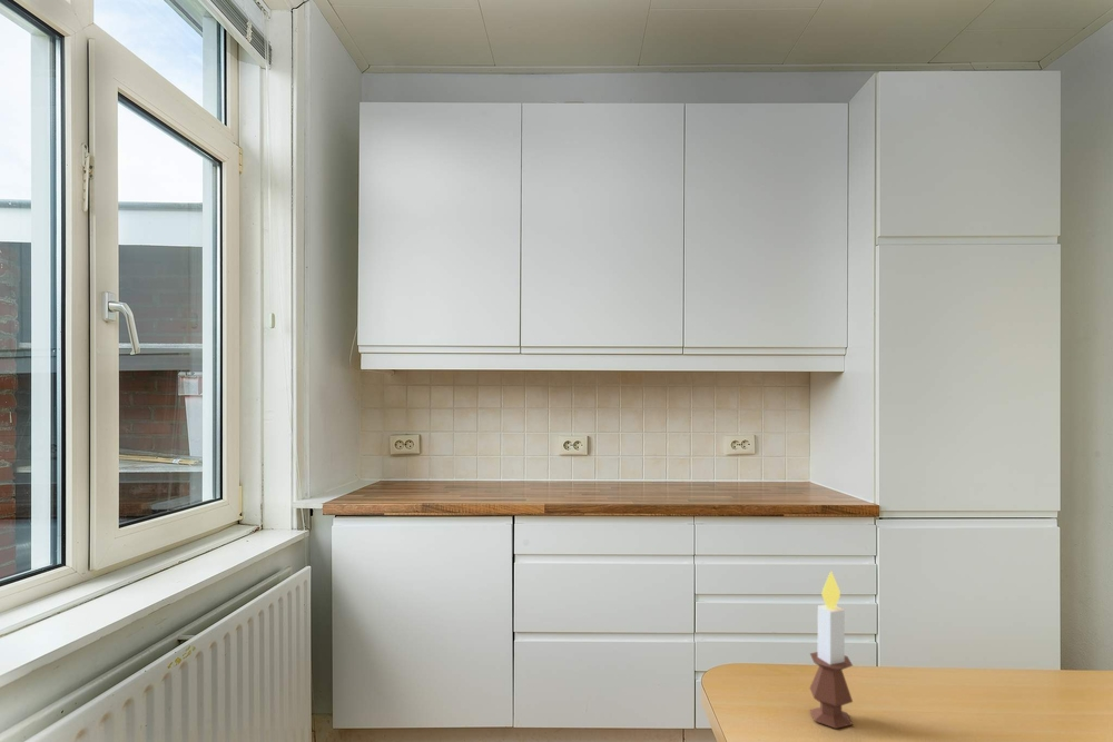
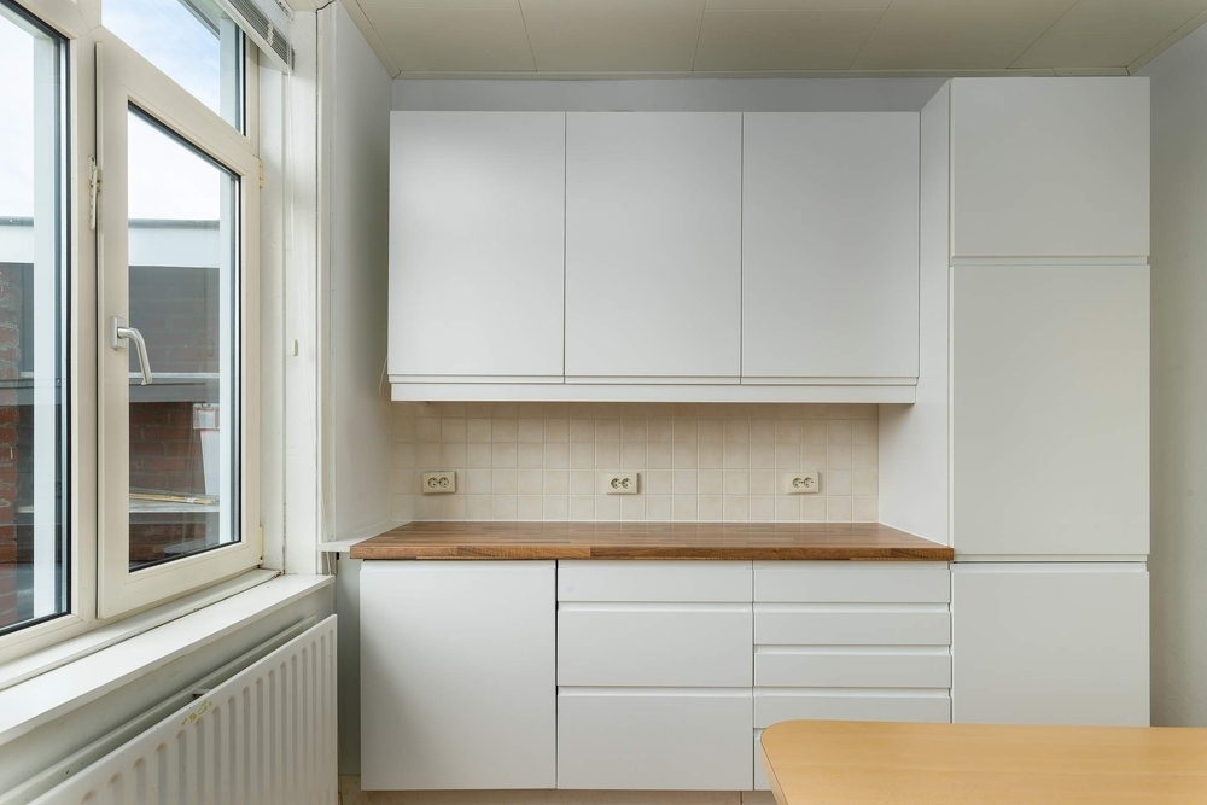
- candle [809,570,854,730]
